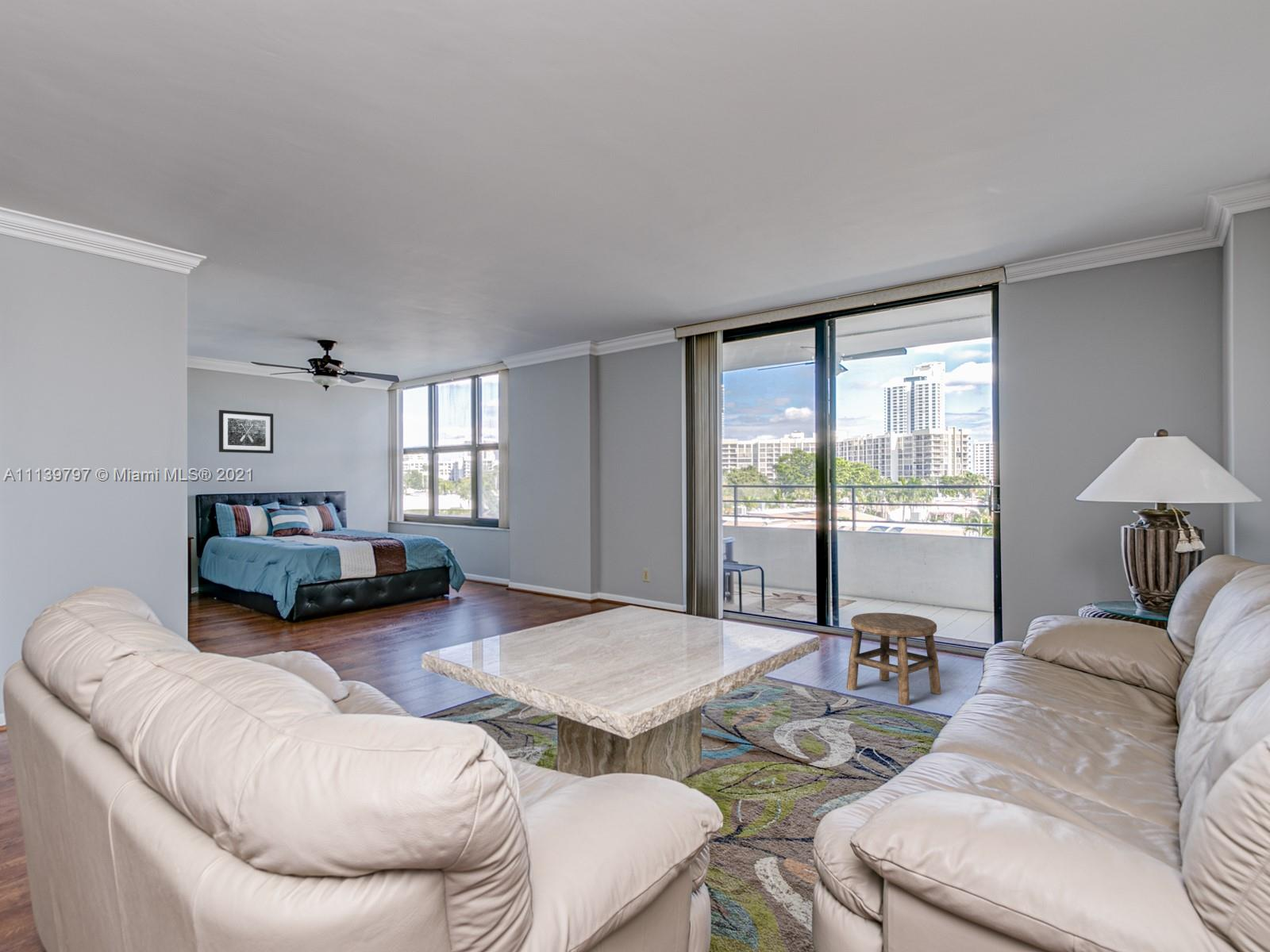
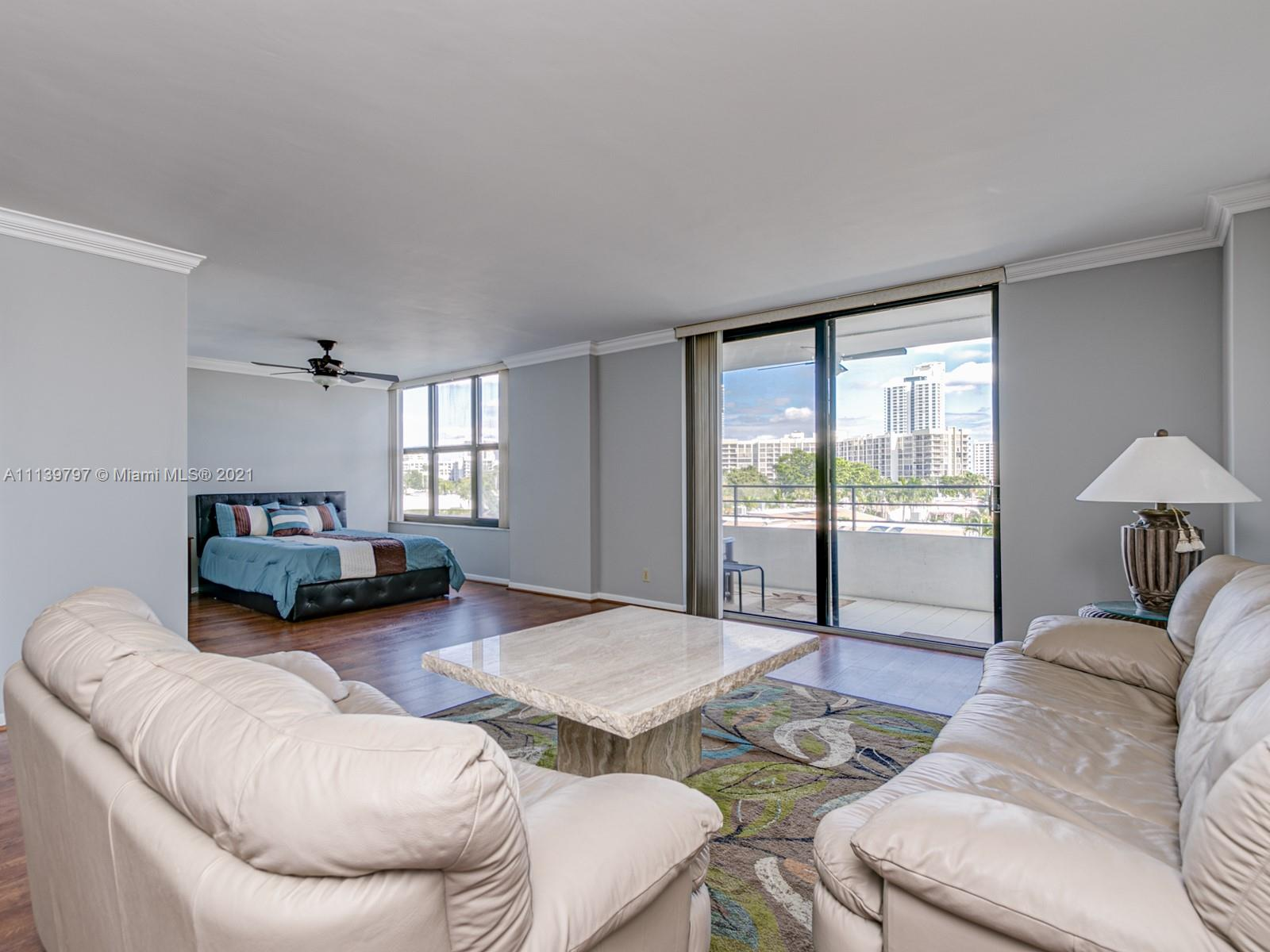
- stool [845,612,942,706]
- wall art [218,409,274,455]
